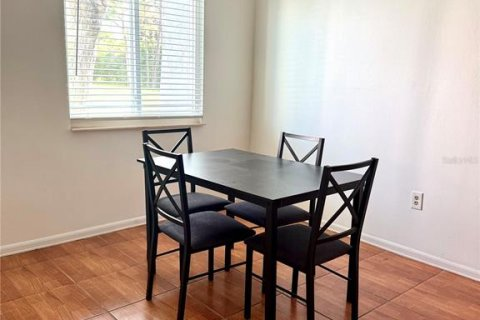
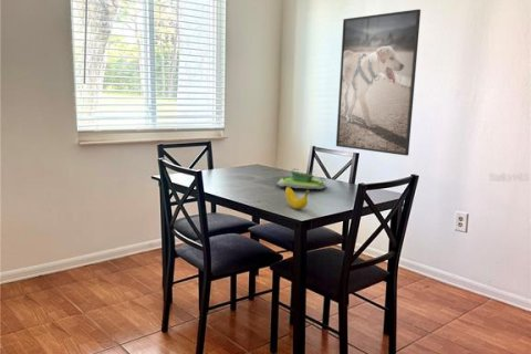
+ plant pot [275,168,327,190]
+ banana [284,186,311,210]
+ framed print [335,8,421,157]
